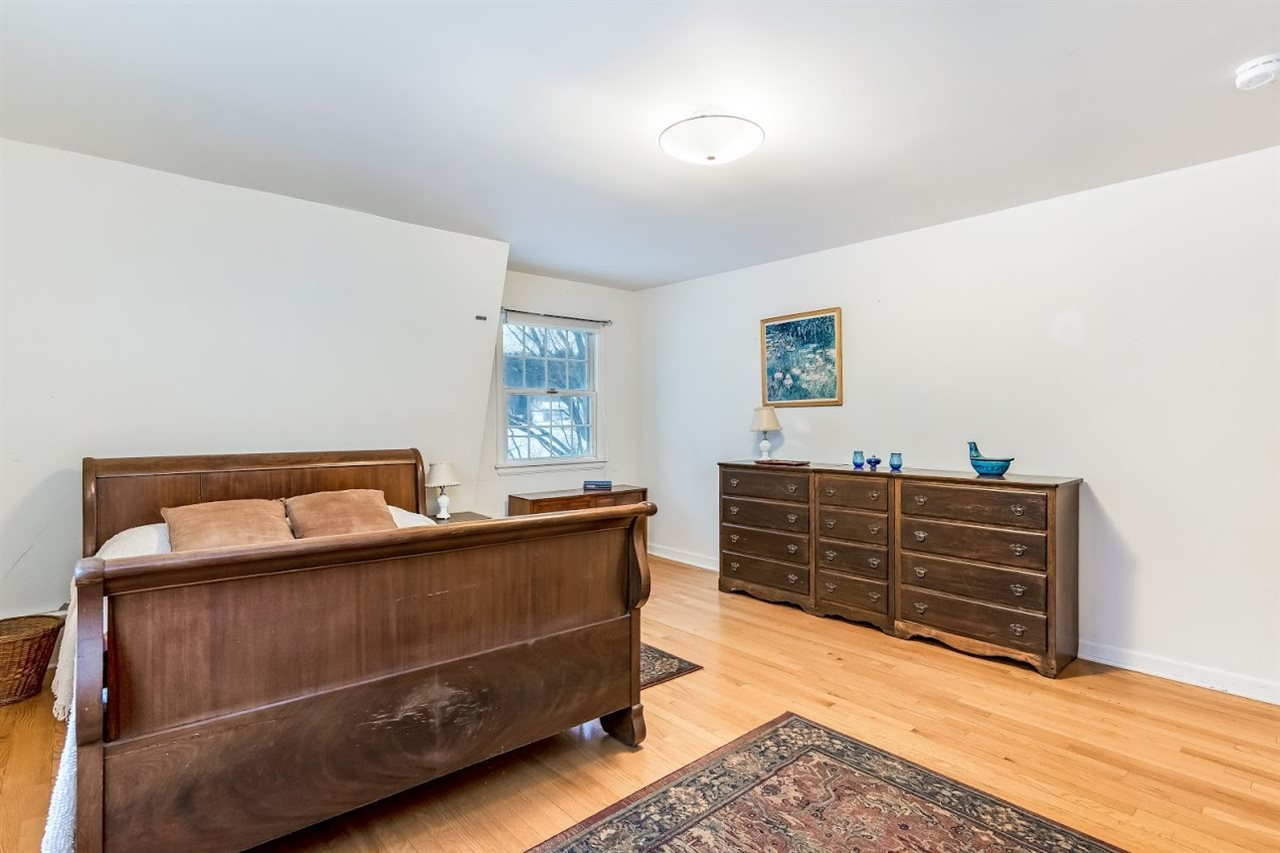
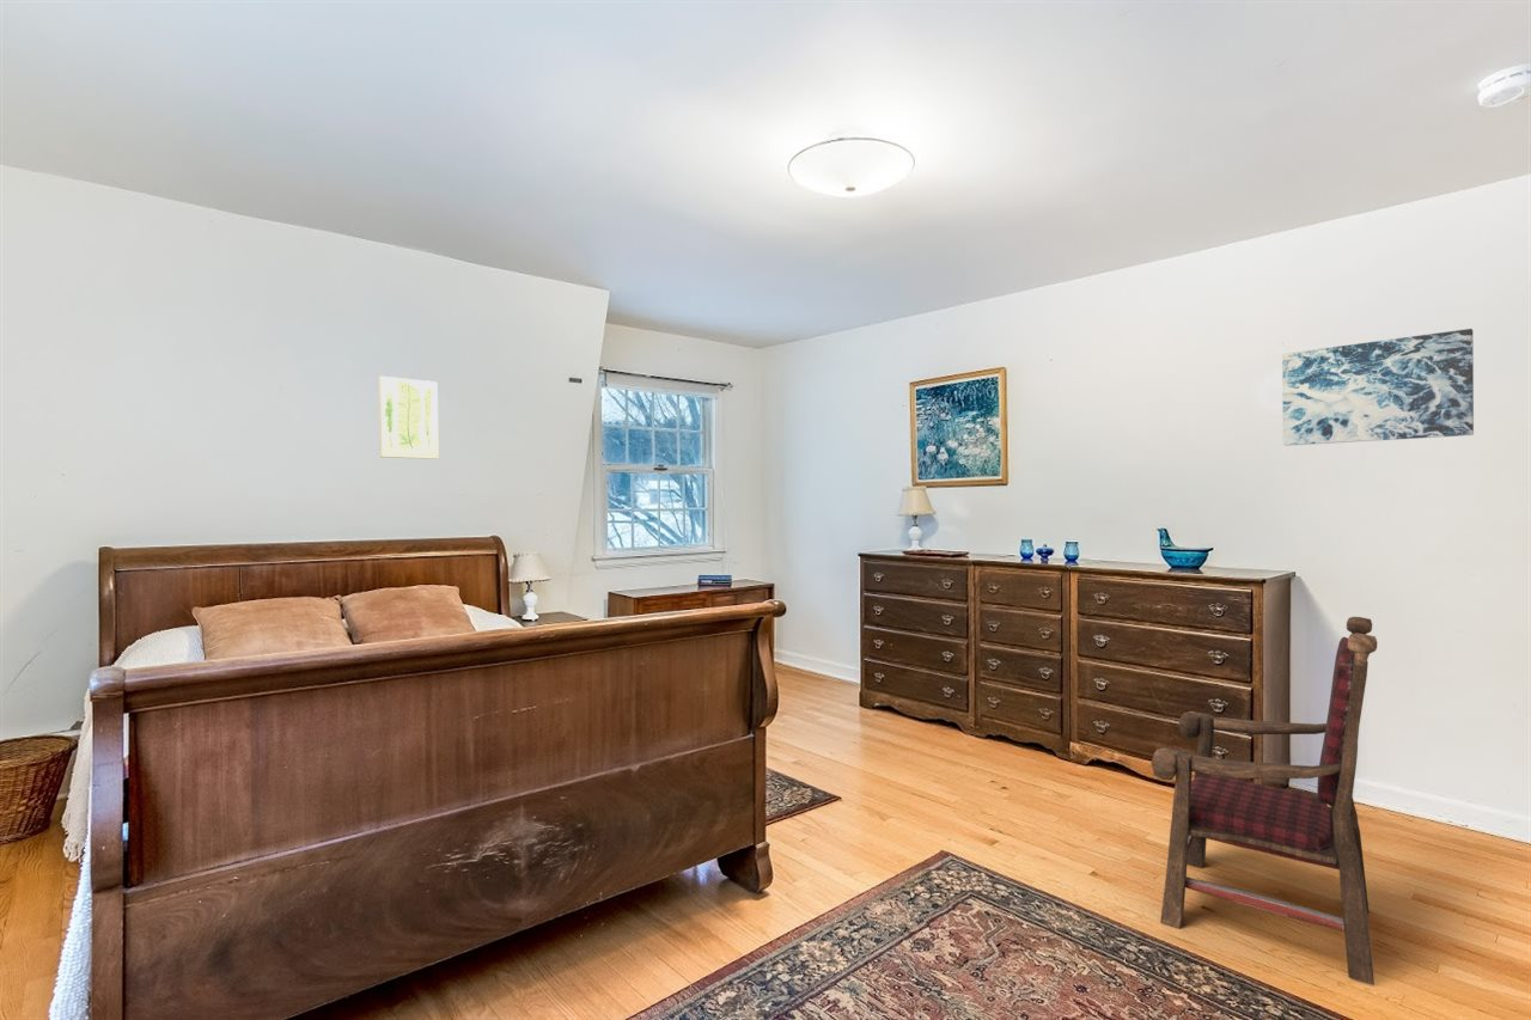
+ wall art [1281,328,1475,447]
+ wall art [378,375,440,460]
+ armchair [1149,616,1378,987]
